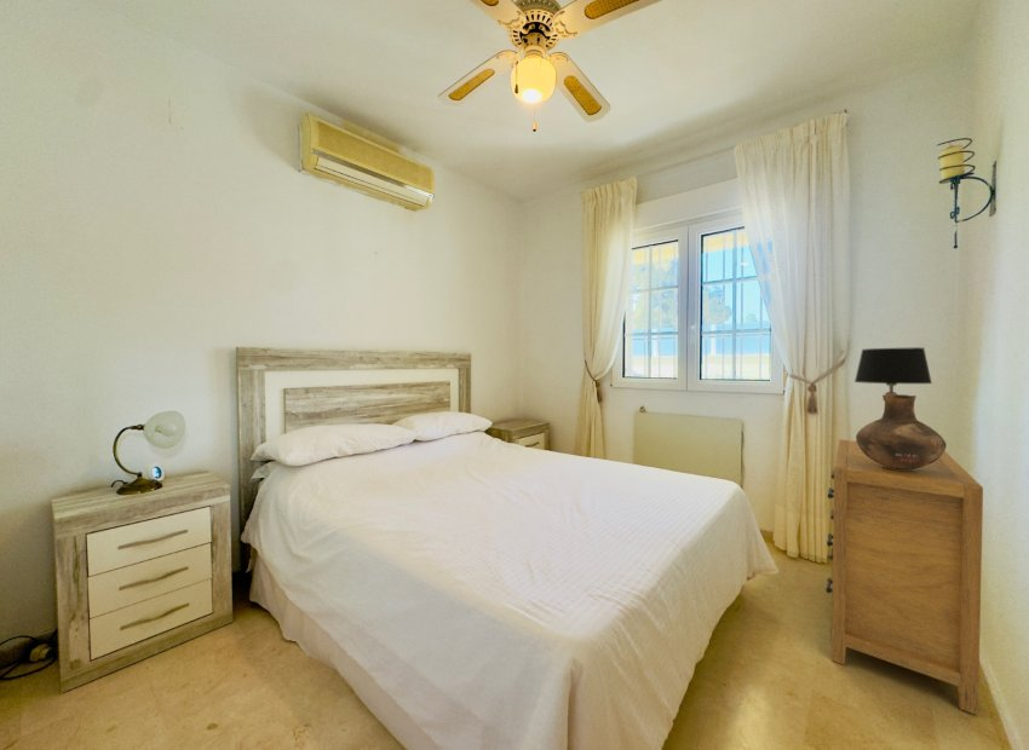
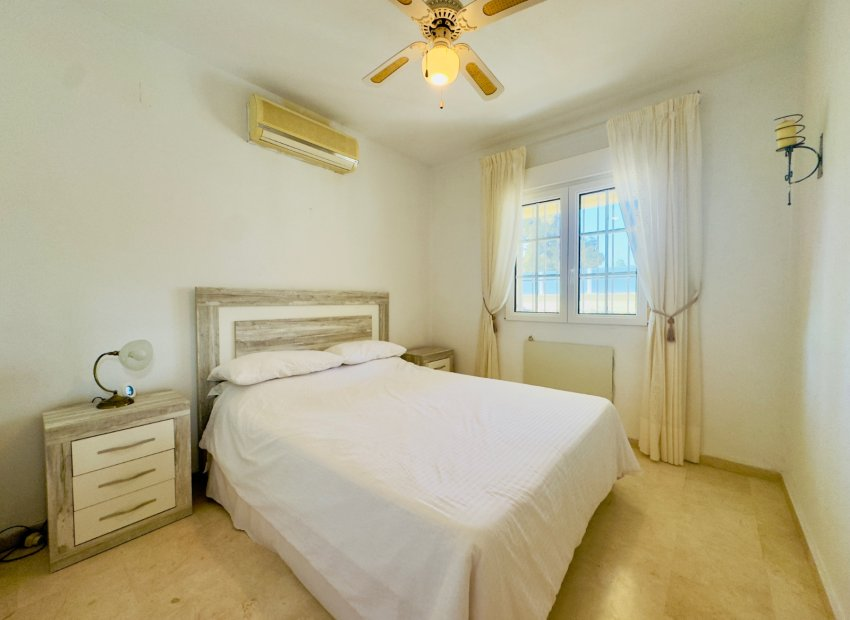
- table lamp [853,346,933,402]
- vase [855,393,948,469]
- dresser [824,439,984,716]
